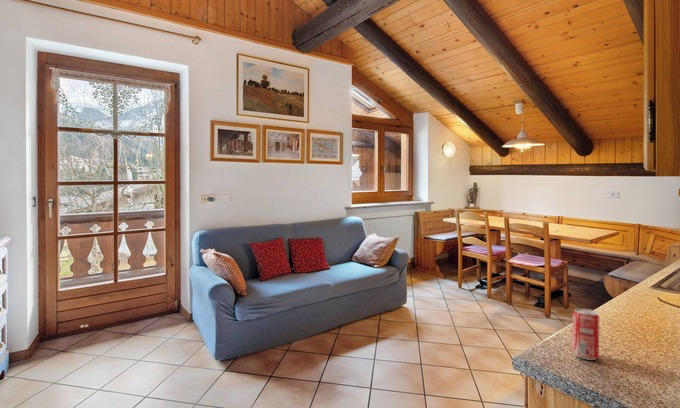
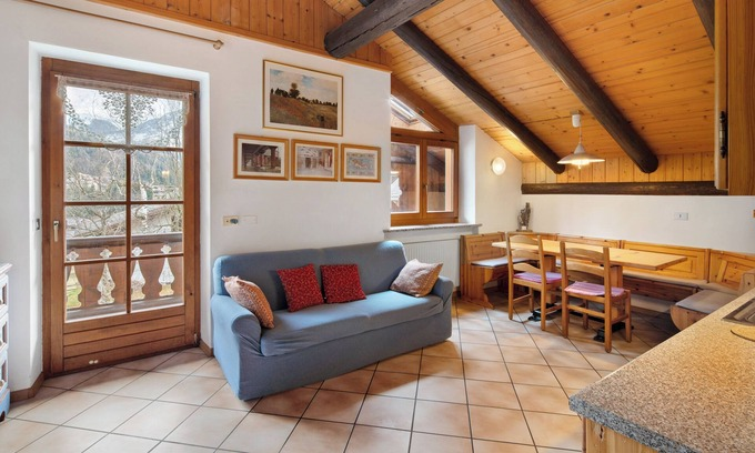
- beverage can [571,307,600,361]
